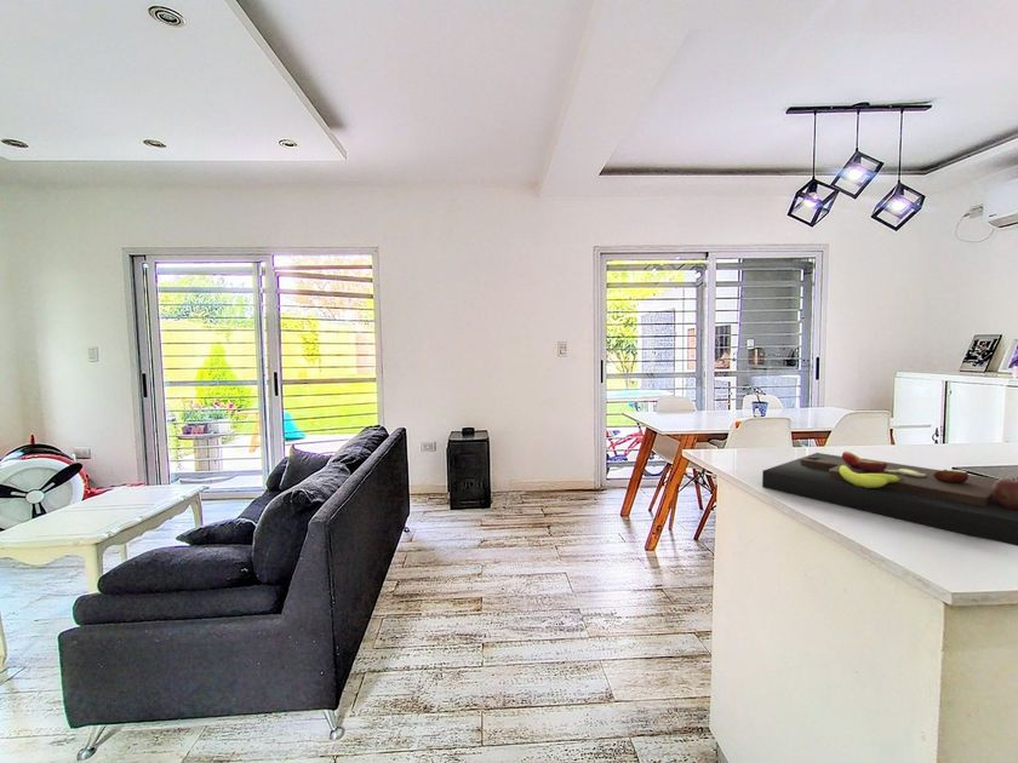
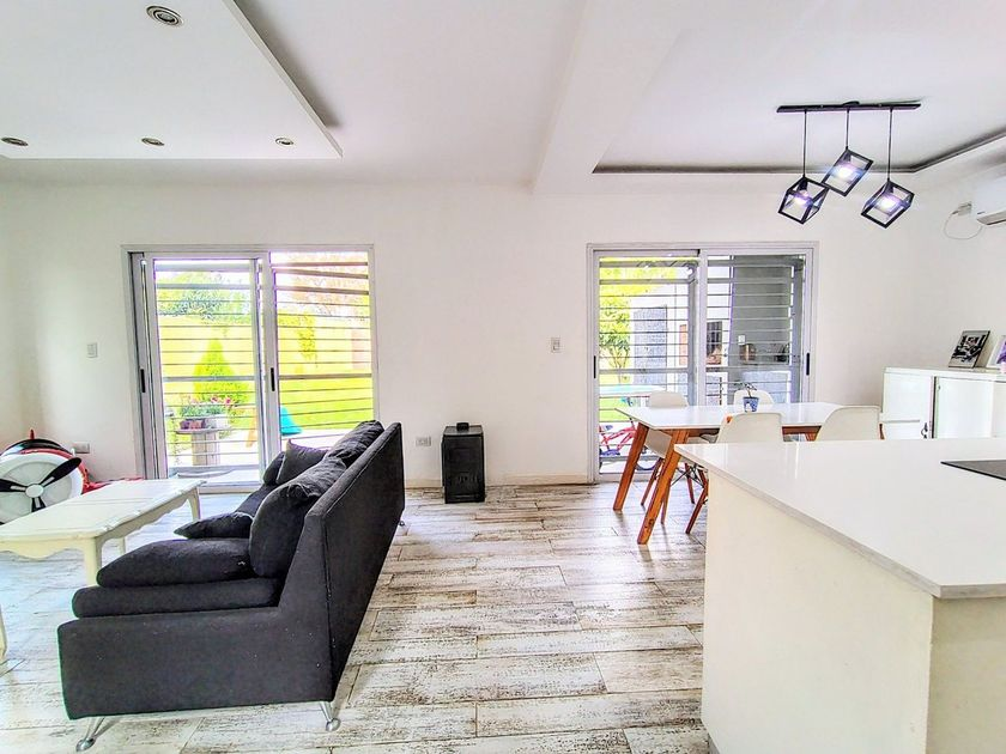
- cutting board [761,451,1018,547]
